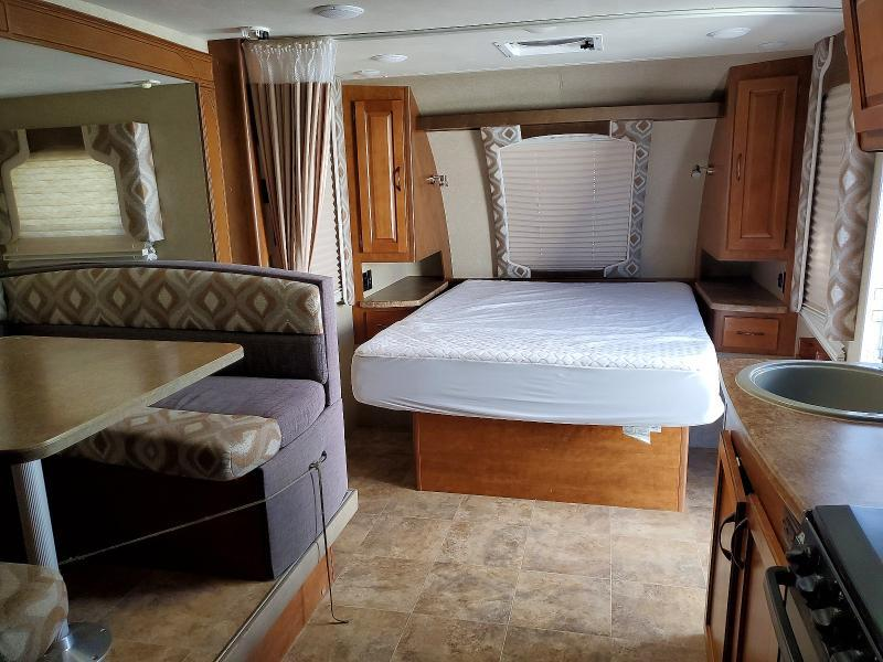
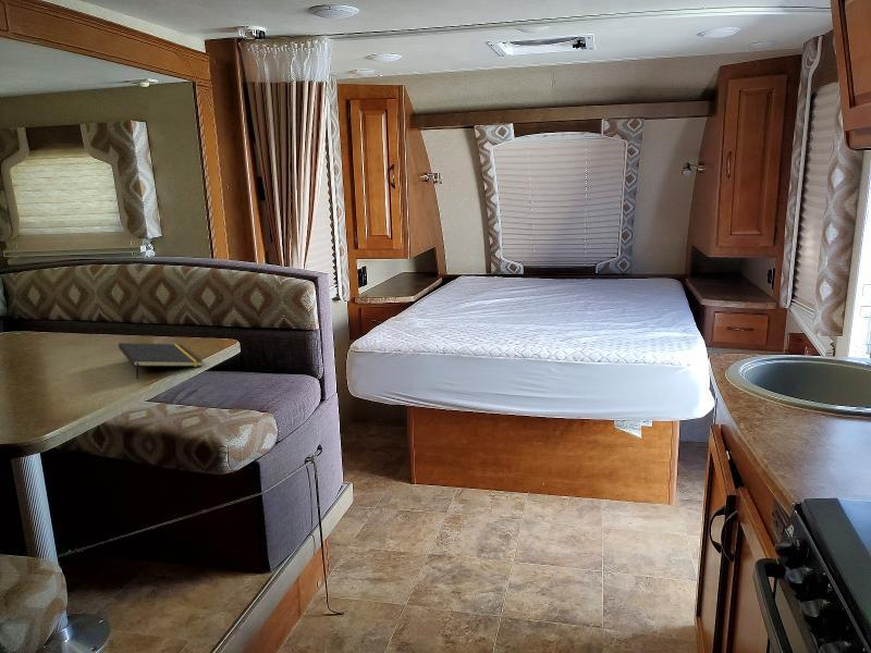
+ notepad [118,342,204,380]
